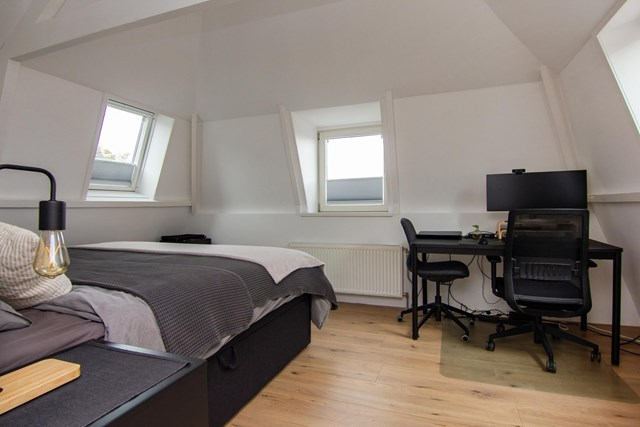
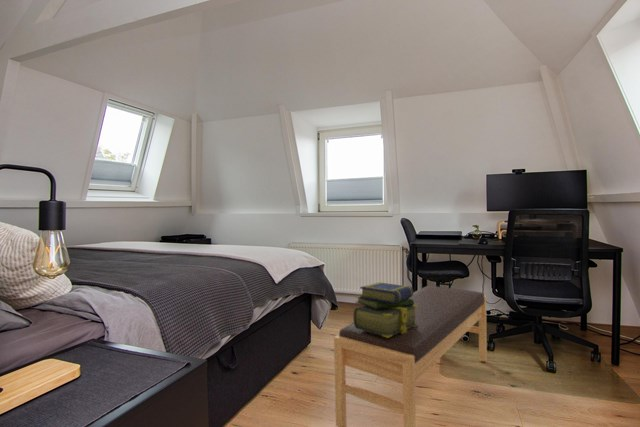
+ bench [333,285,488,427]
+ stack of books [353,281,418,338]
